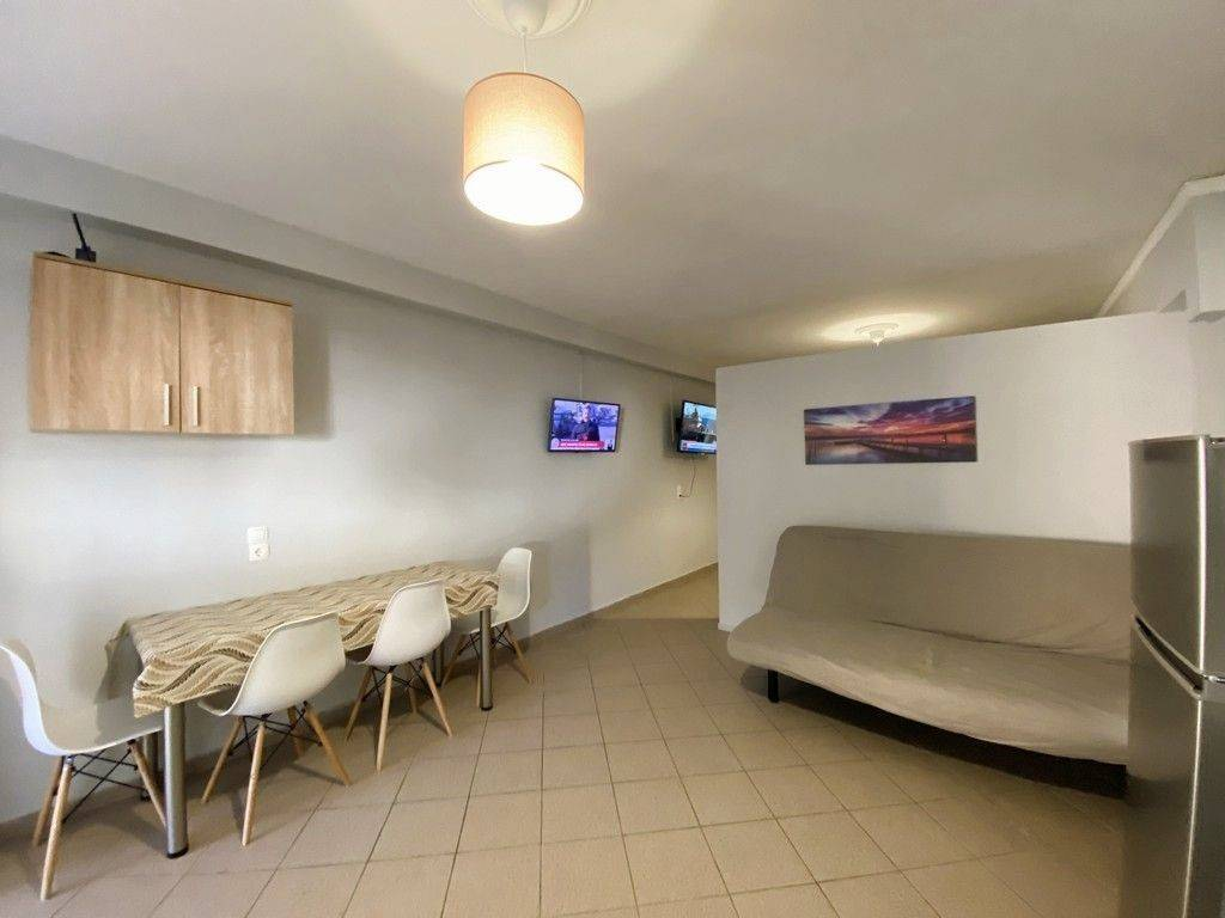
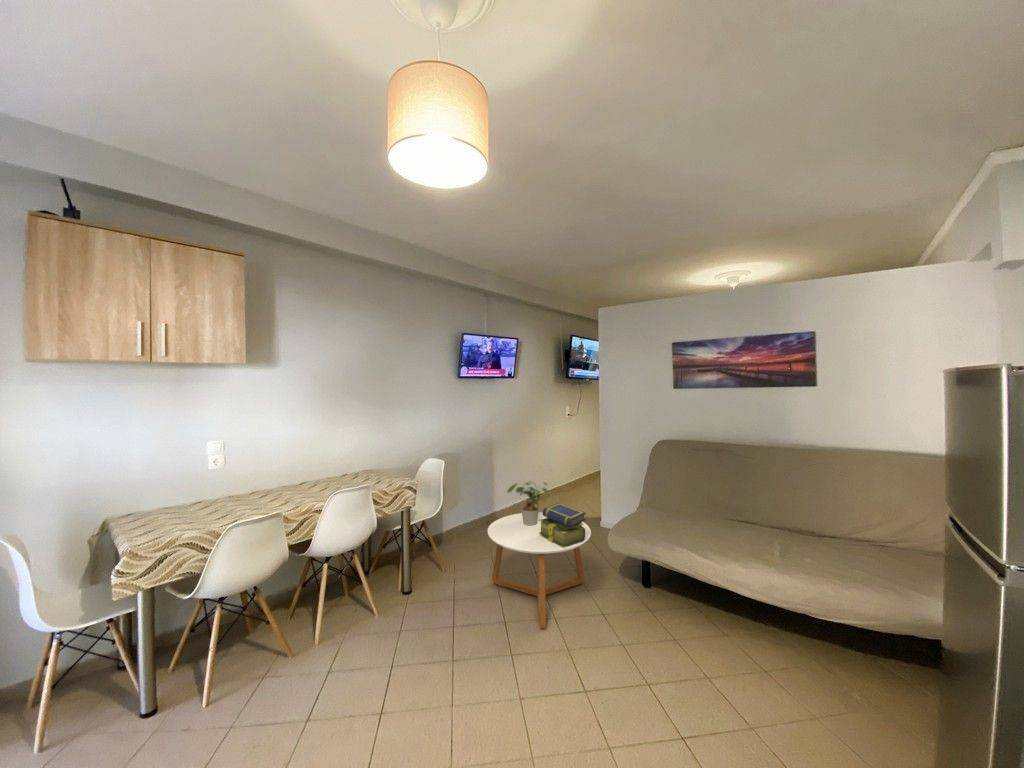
+ potted plant [506,480,555,526]
+ stack of books [539,502,587,548]
+ coffee table [487,511,592,630]
